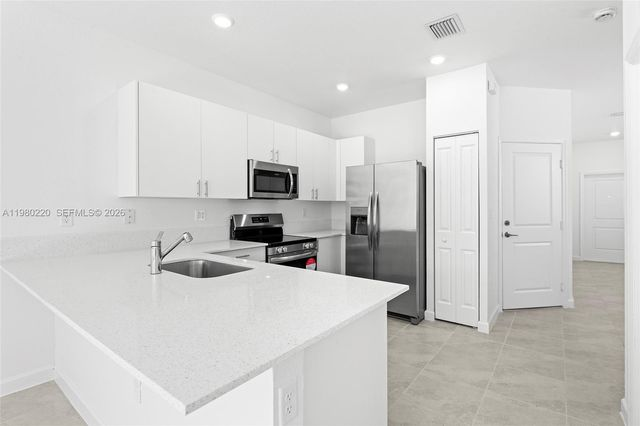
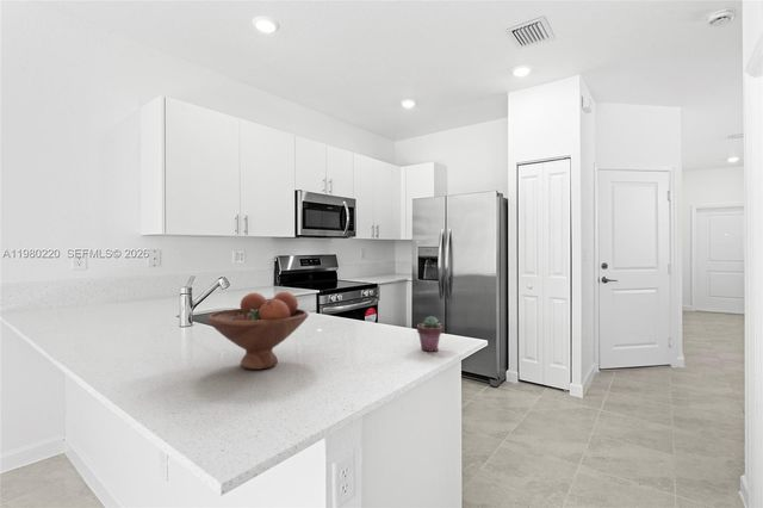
+ fruit bowl [206,291,310,371]
+ potted succulent [416,315,443,353]
